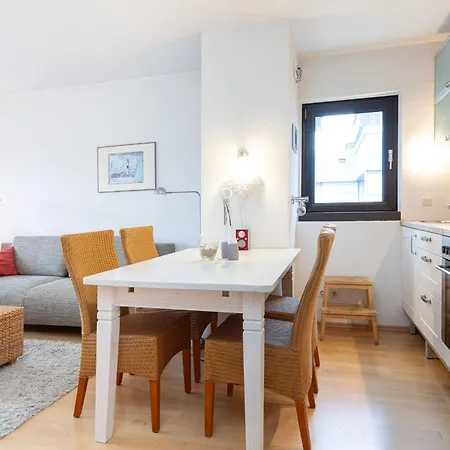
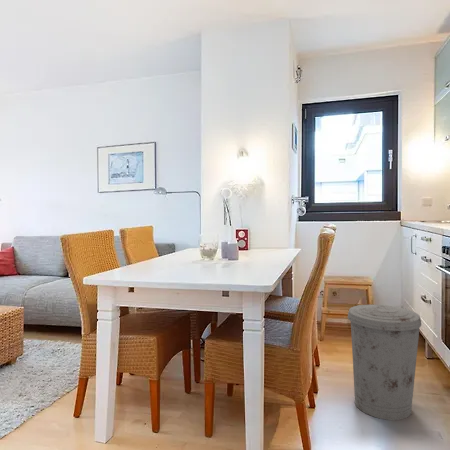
+ trash can [347,304,422,421]
